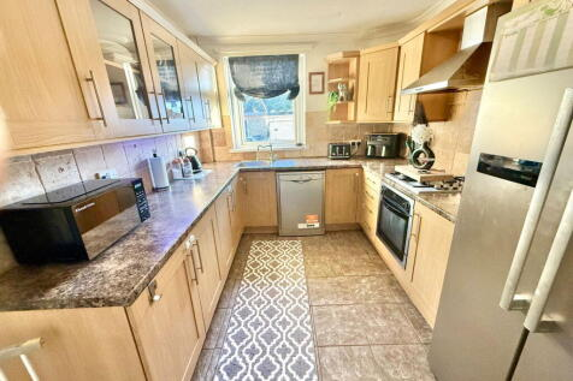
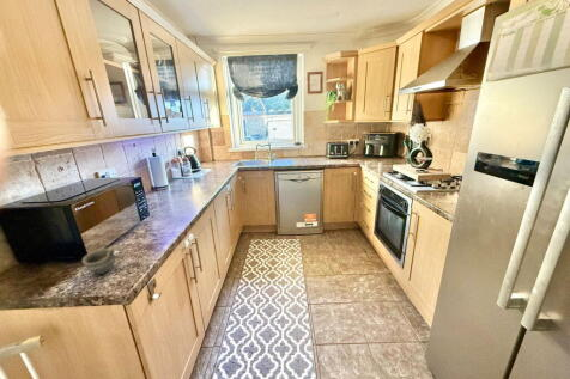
+ cup [81,244,123,275]
